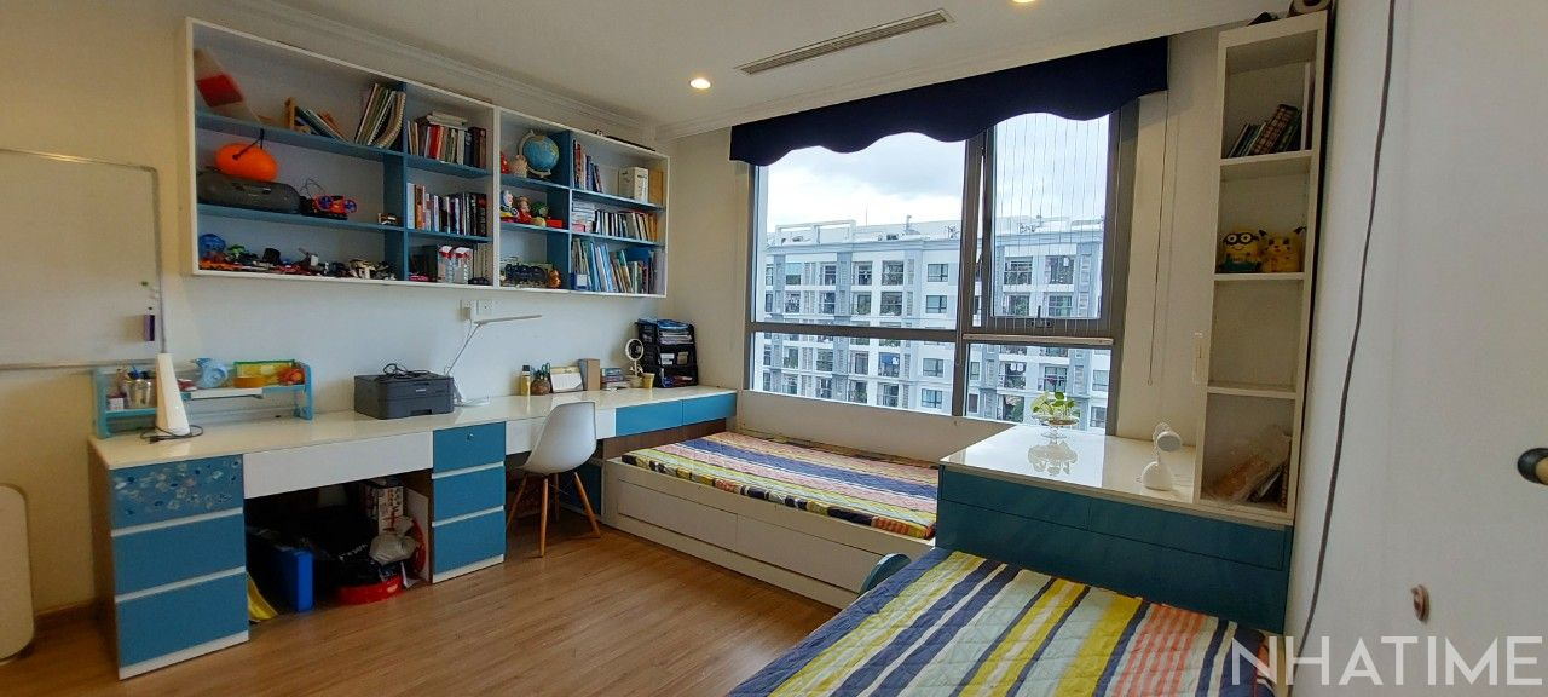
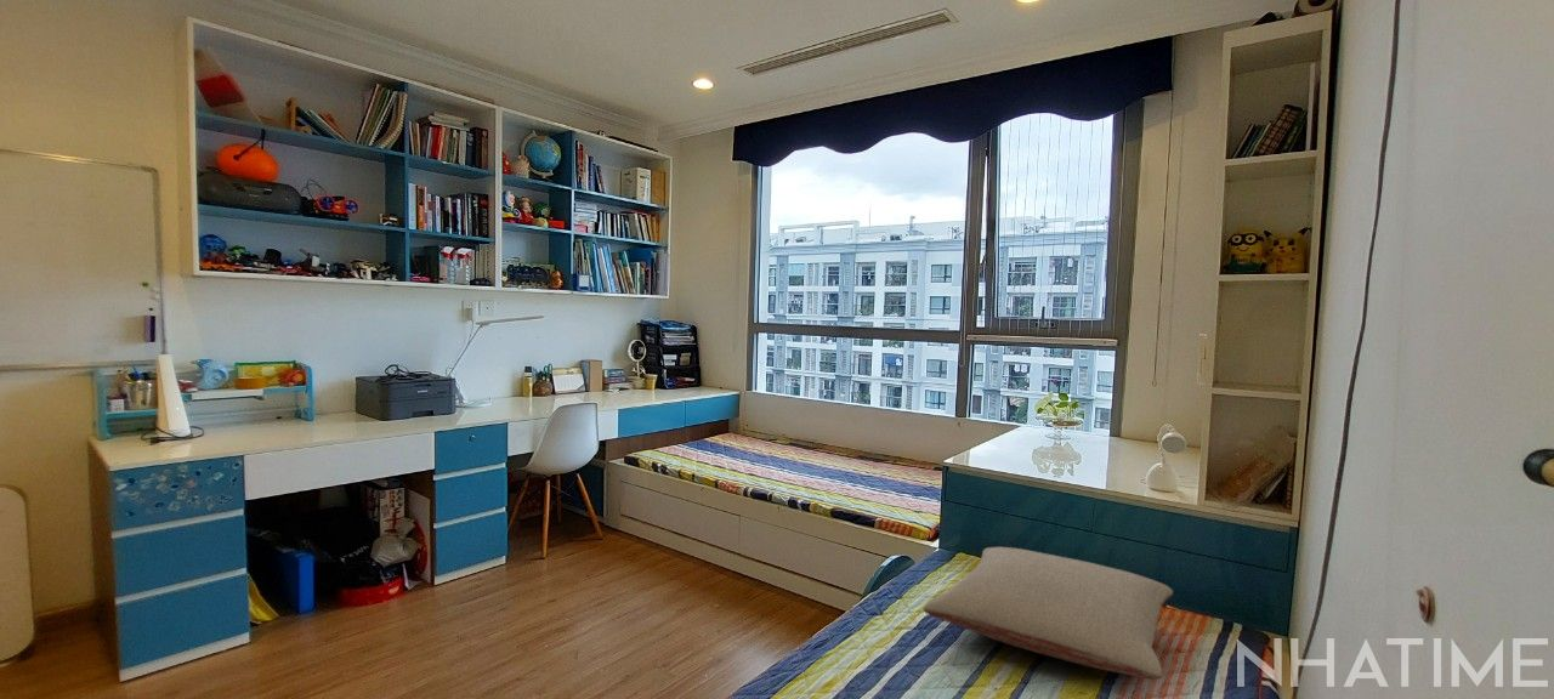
+ pillow [921,546,1174,681]
